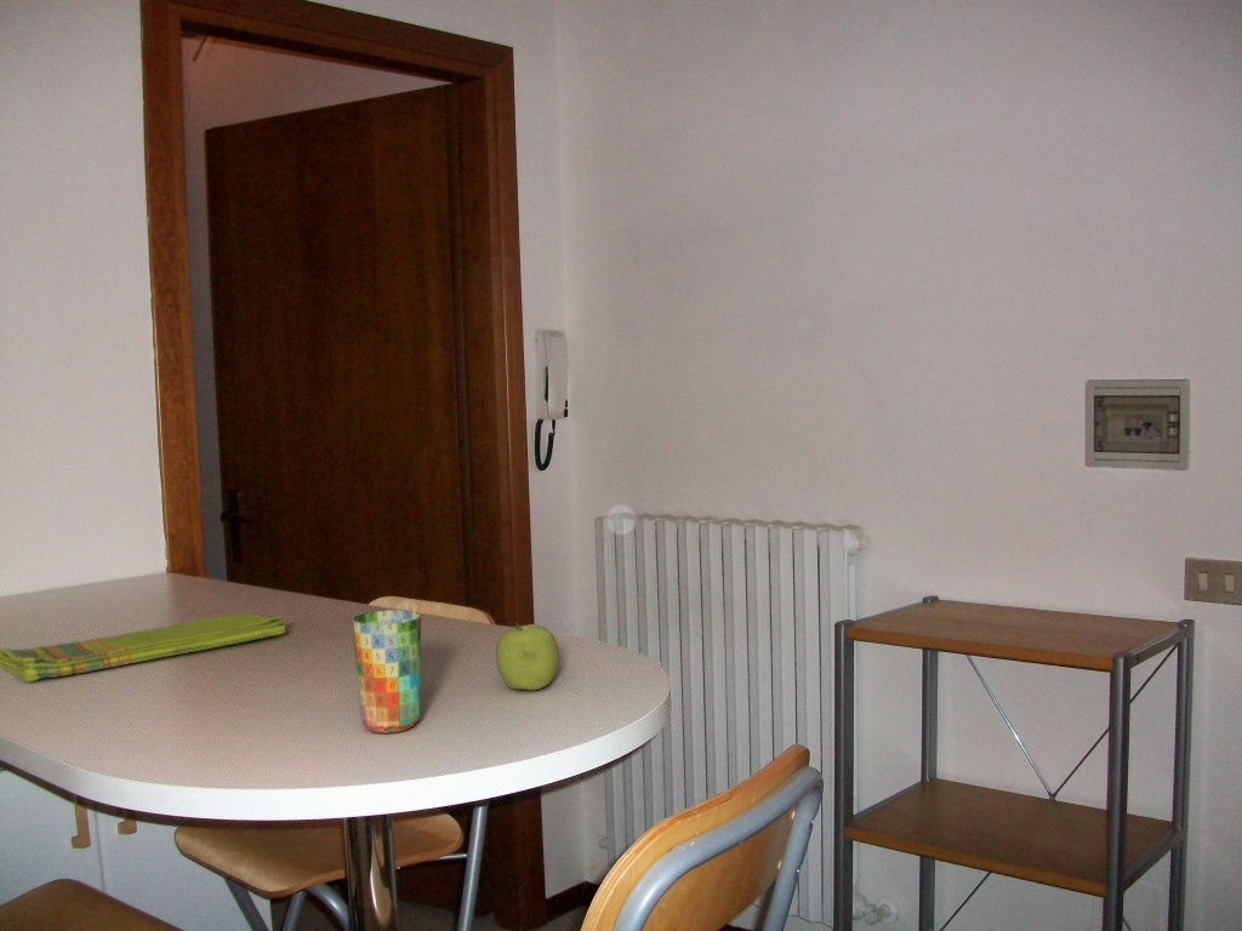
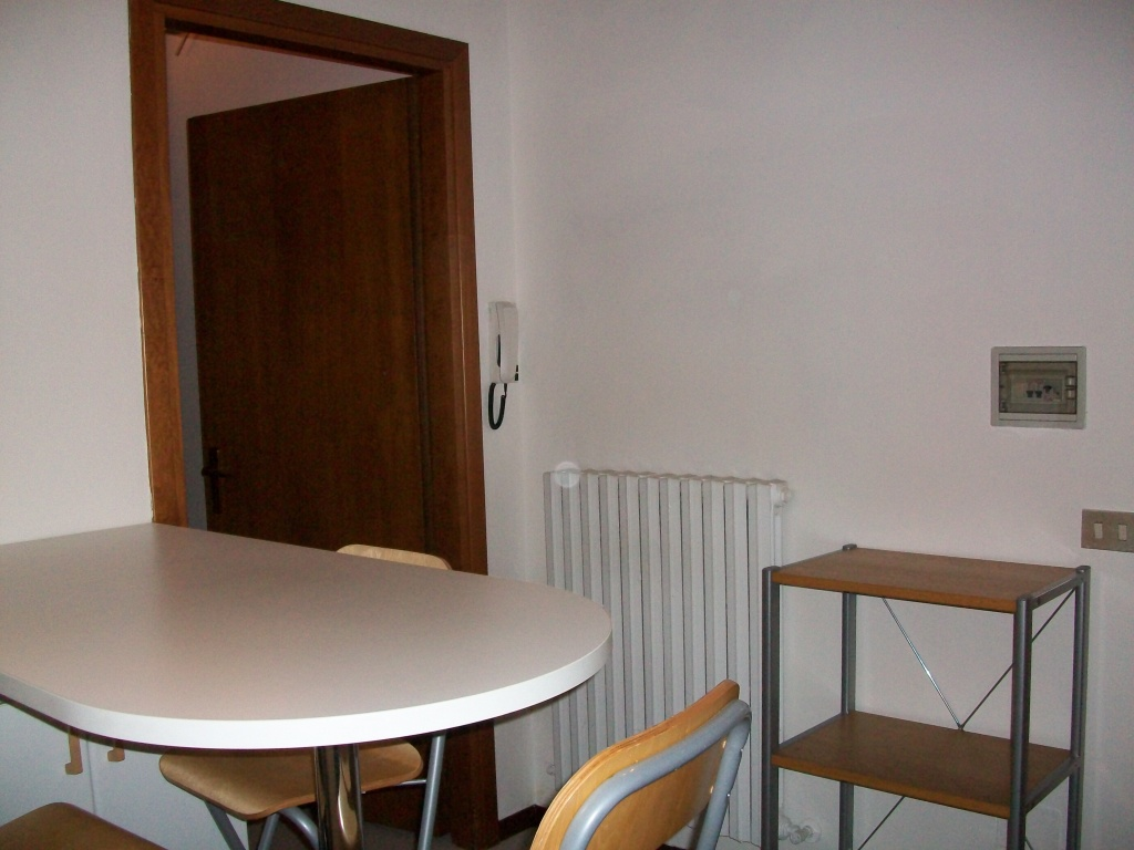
- fruit [495,622,560,691]
- dish towel [0,611,286,682]
- cup [351,609,422,735]
